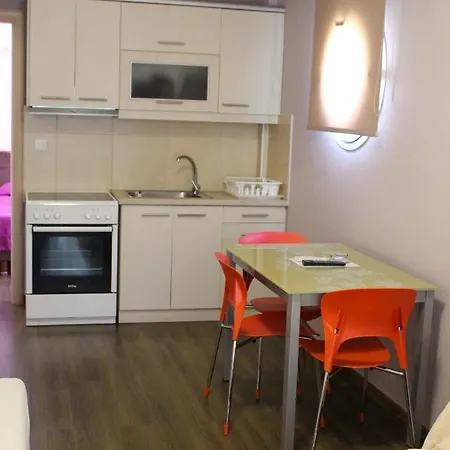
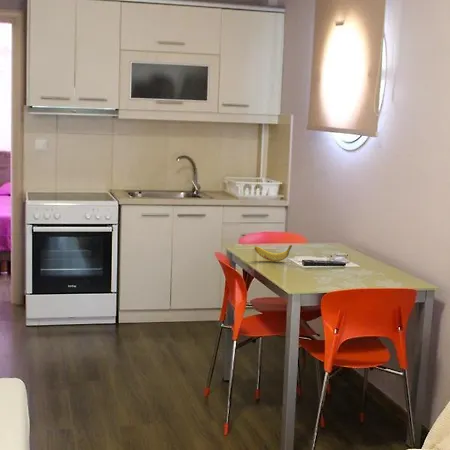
+ banana [253,244,293,262]
